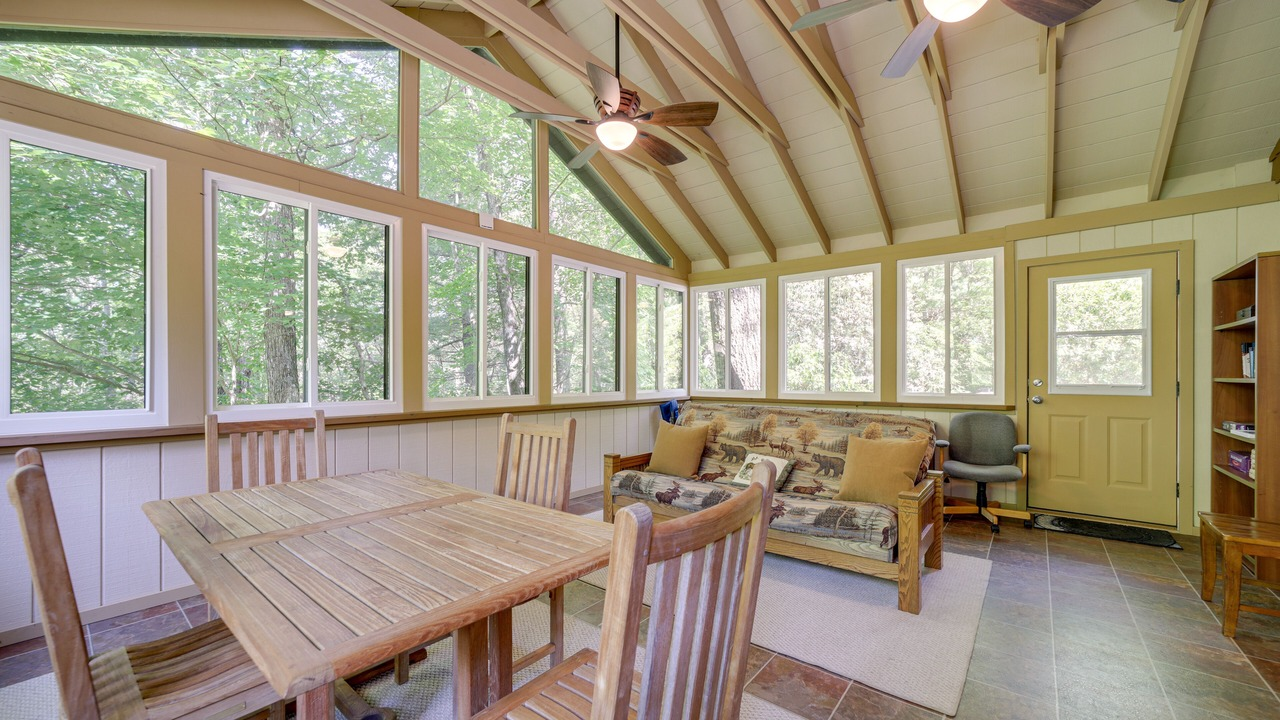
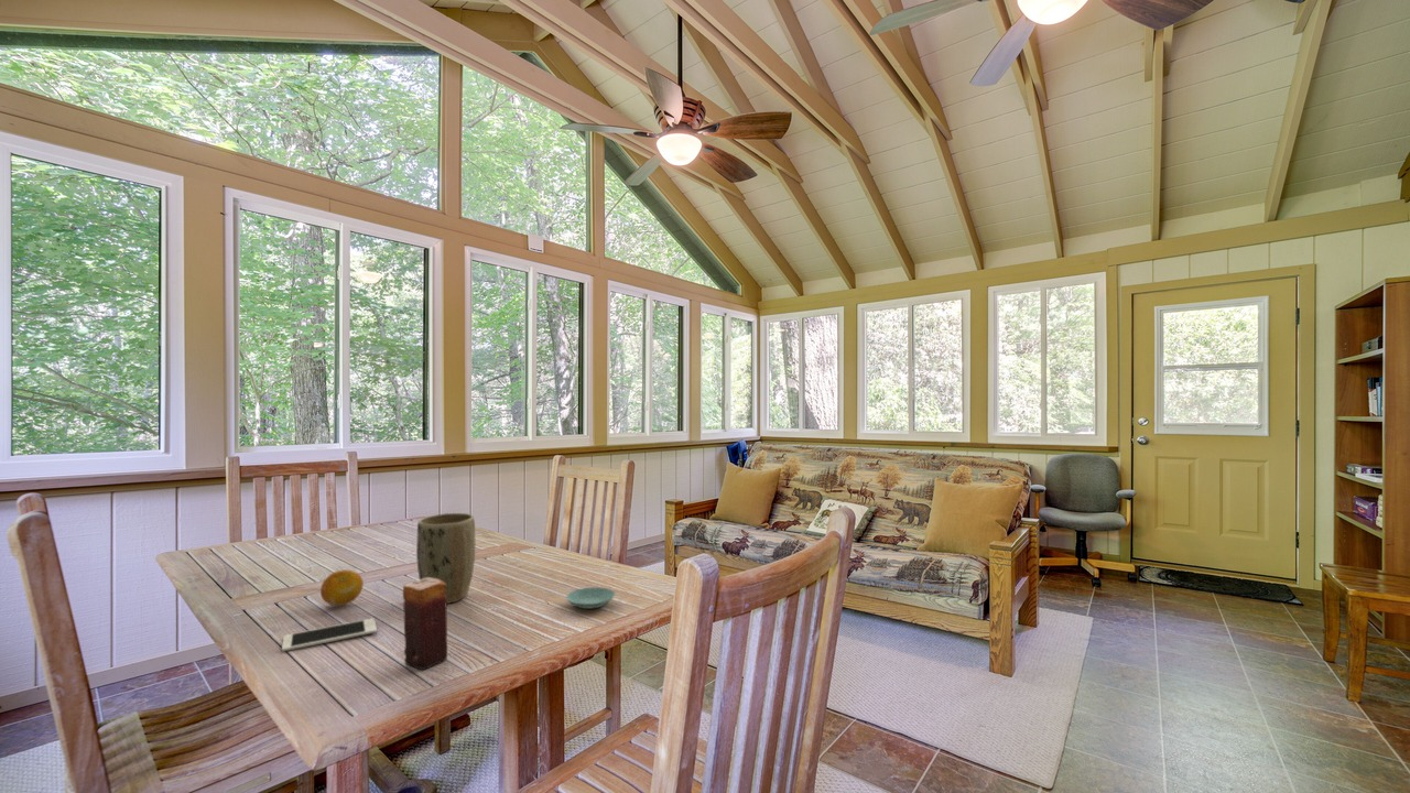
+ plant pot [415,512,476,605]
+ fruit [319,568,365,607]
+ cell phone [281,617,378,653]
+ saucer [565,586,617,610]
+ candle [402,577,448,671]
